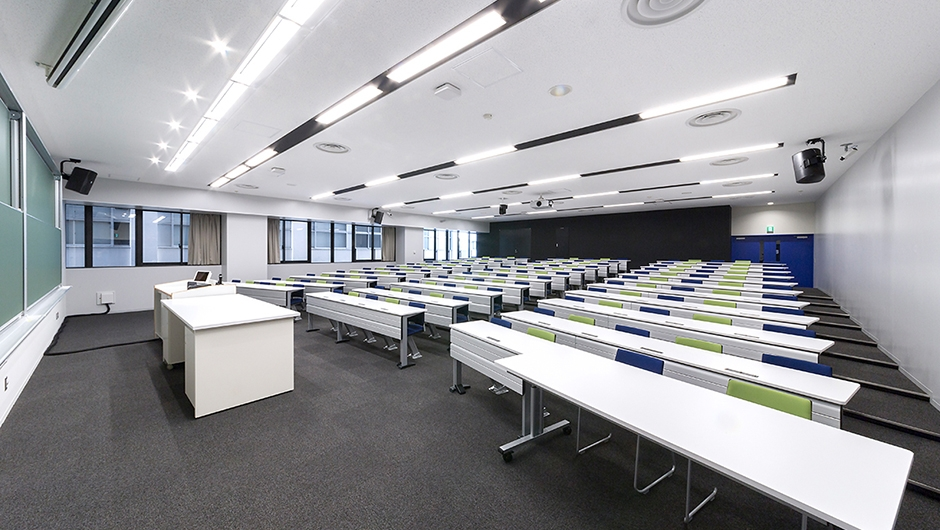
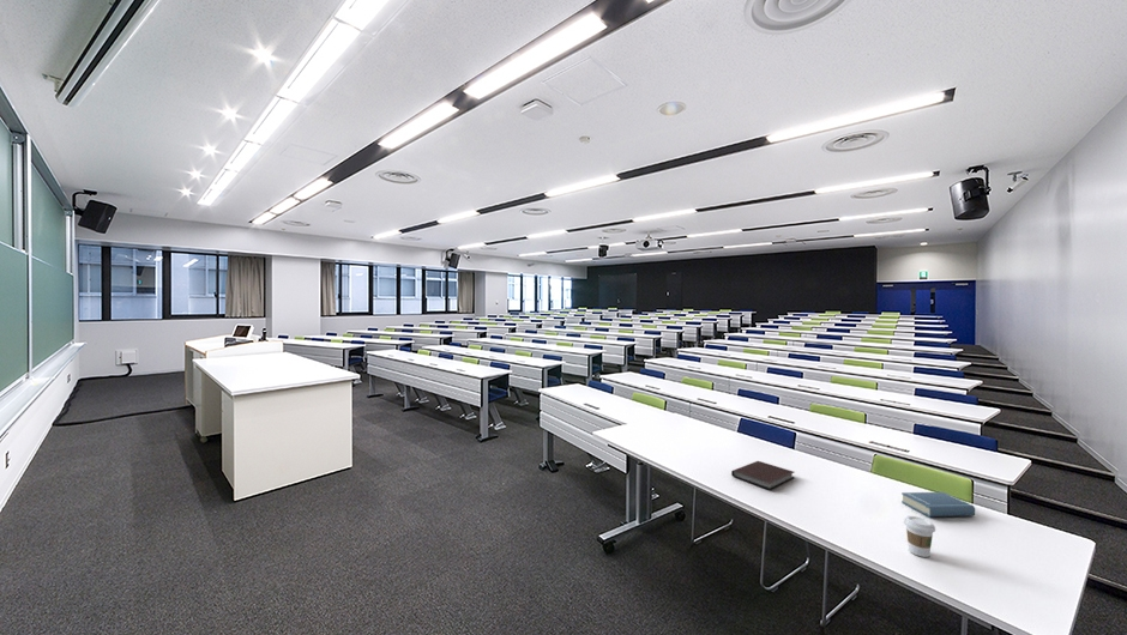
+ coffee cup [903,515,936,558]
+ hardback book [900,491,976,518]
+ notebook [730,460,796,490]
